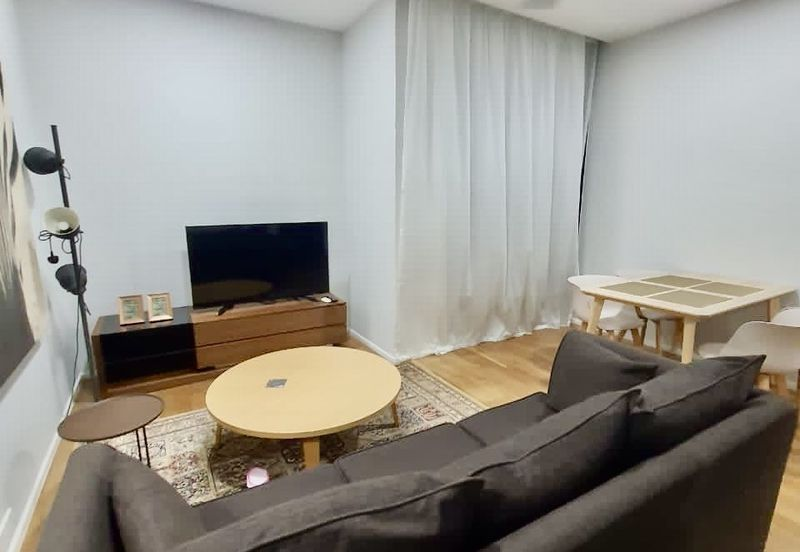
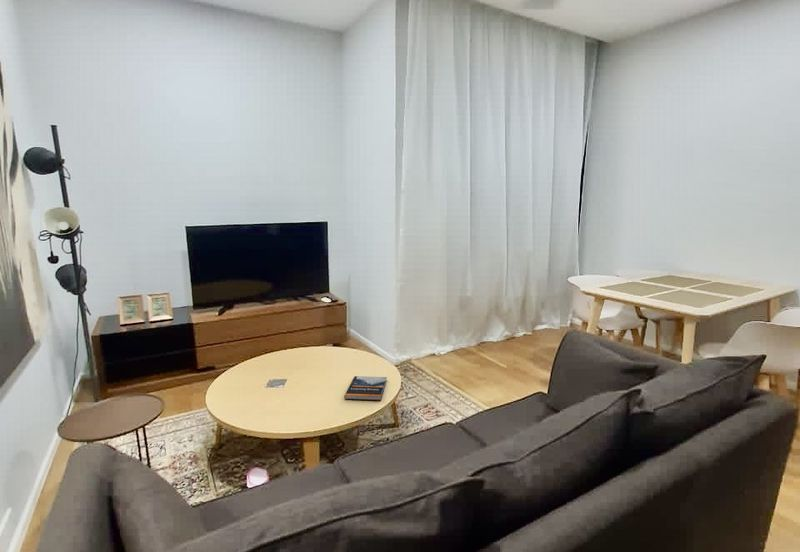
+ book [343,375,388,401]
